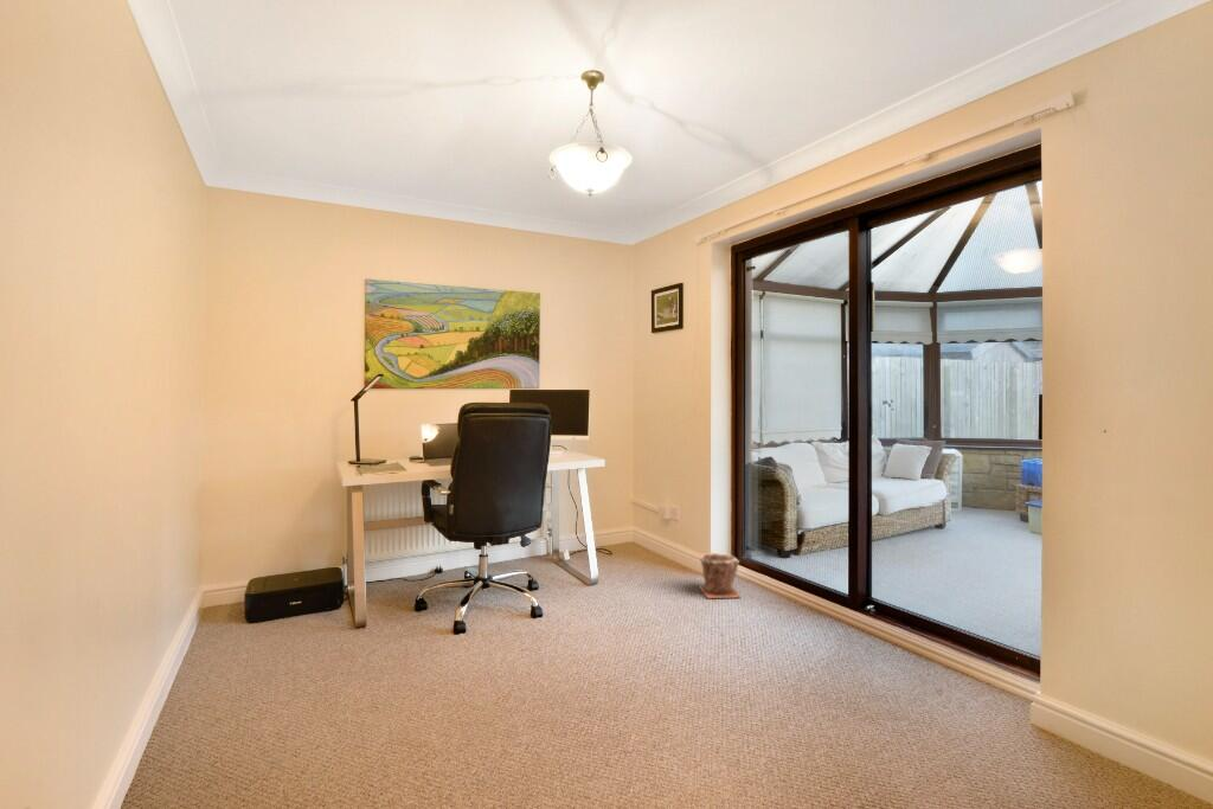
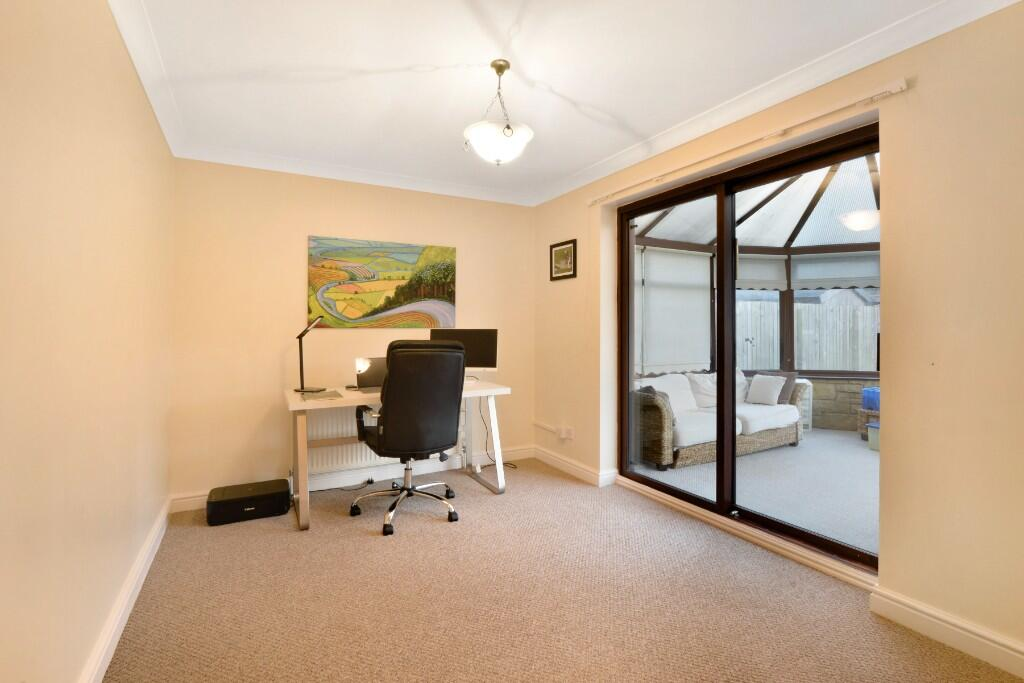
- plant pot [698,551,742,599]
